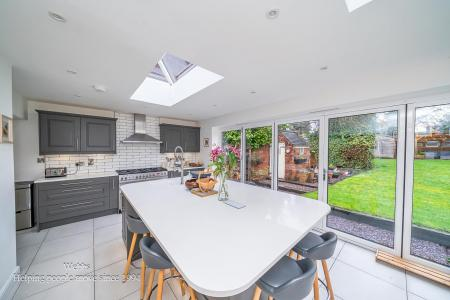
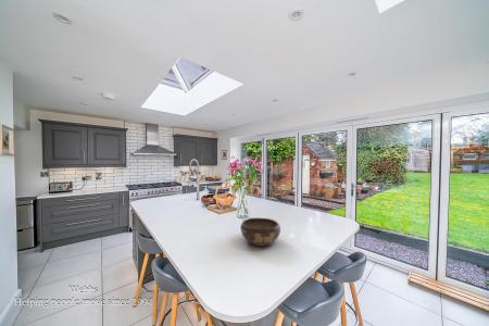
+ decorative bowl [239,217,281,248]
